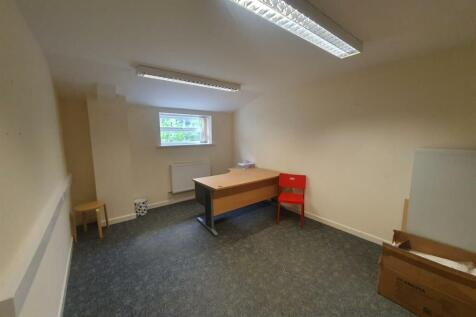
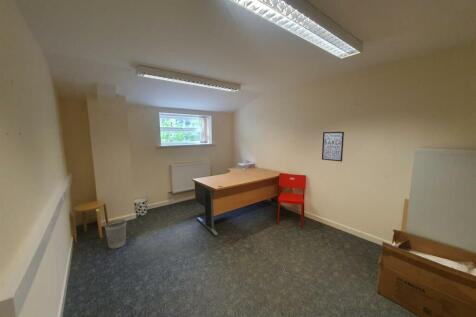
+ wall art [321,131,345,162]
+ wastebasket [104,218,127,250]
